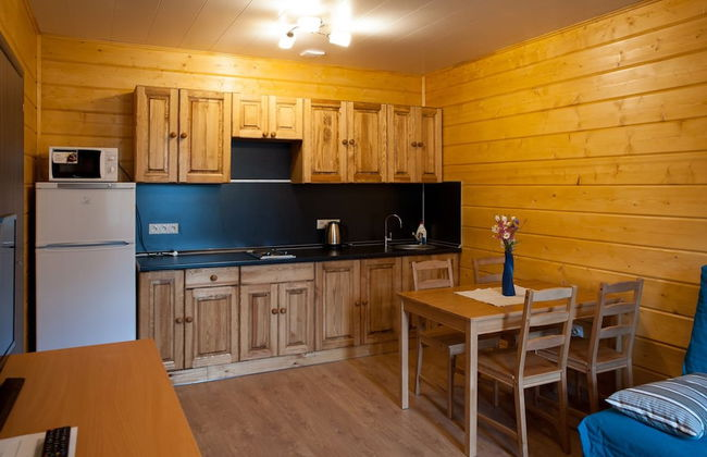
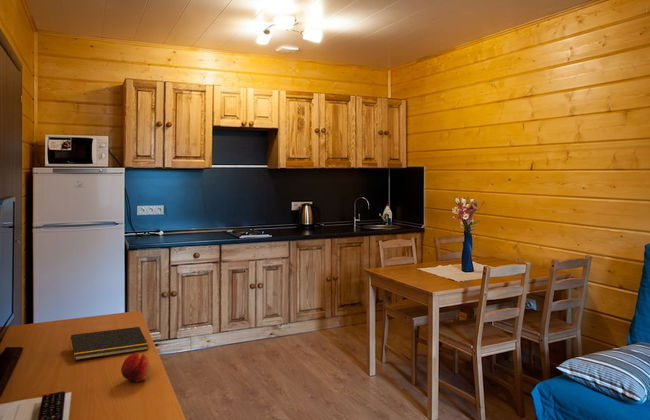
+ fruit [120,352,152,383]
+ notepad [68,326,149,361]
